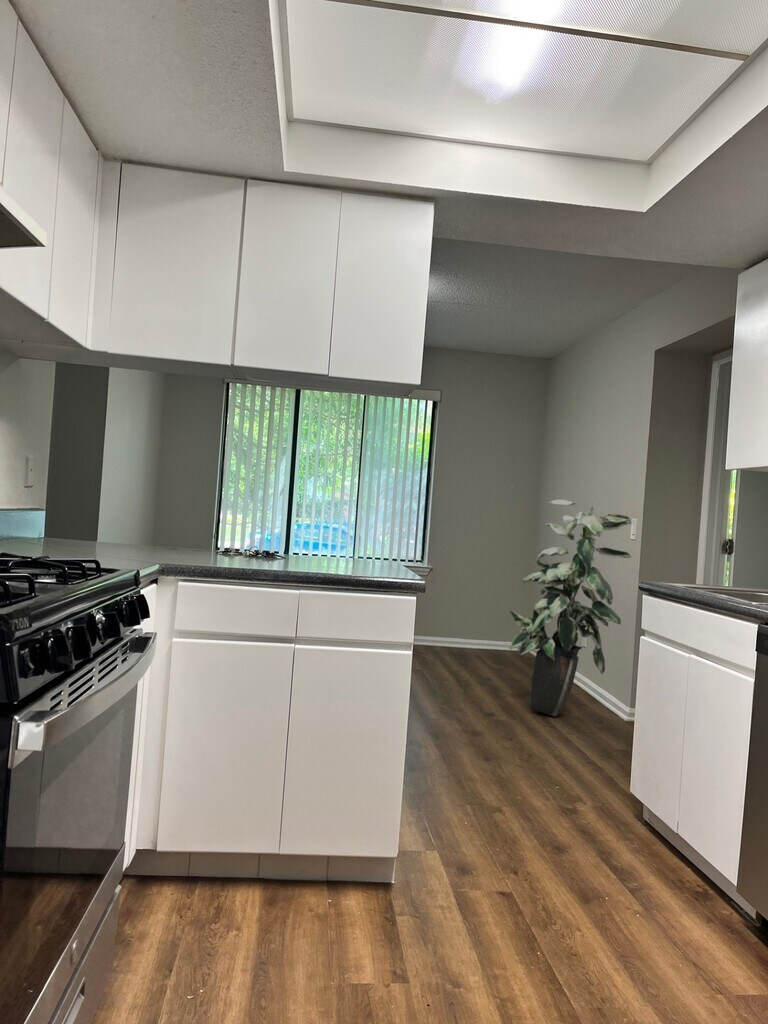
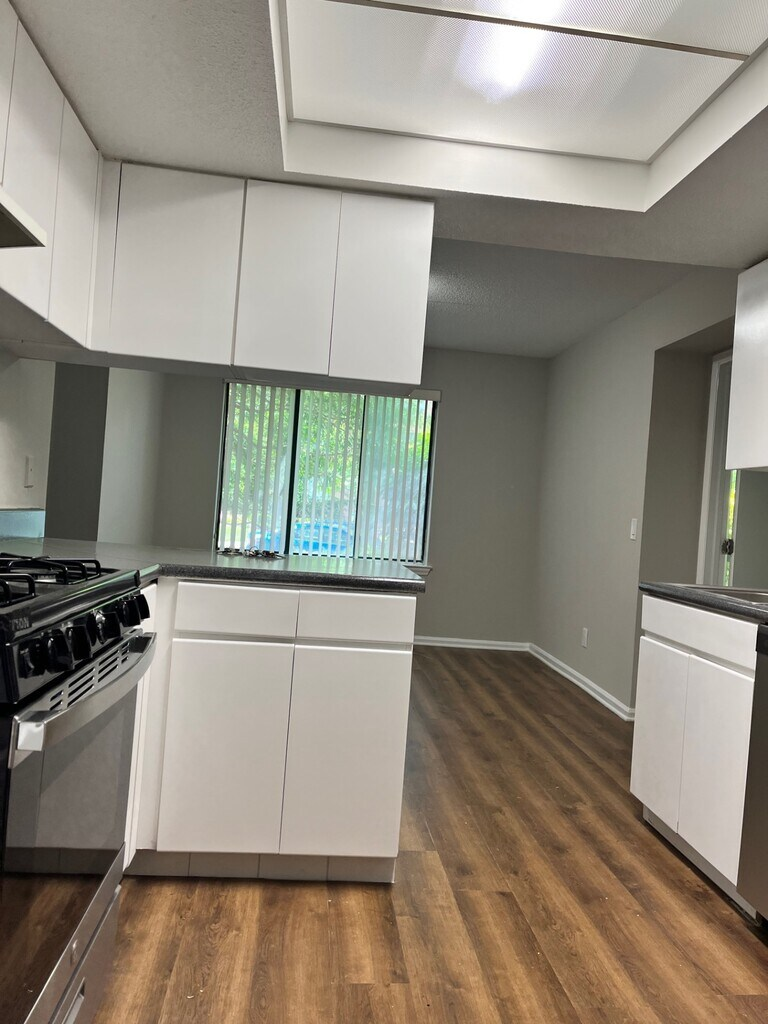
- indoor plant [508,499,632,718]
